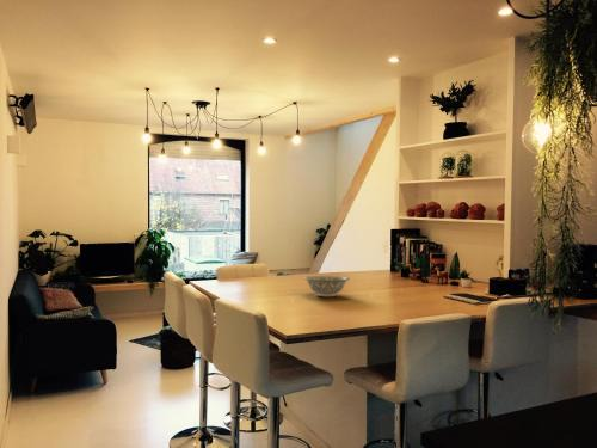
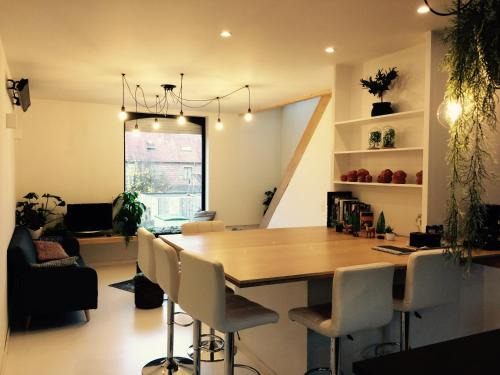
- decorative bowl [303,275,351,297]
